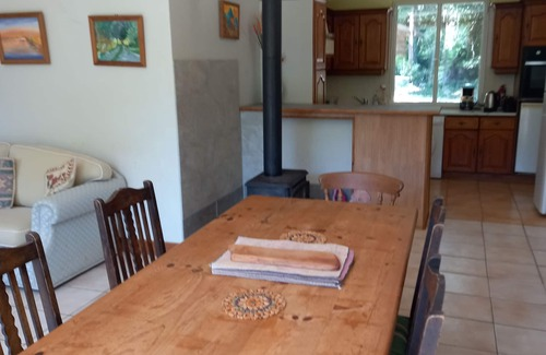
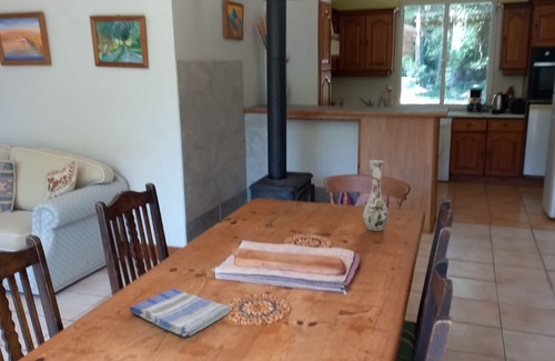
+ vase [362,159,391,232]
+ dish towel [129,288,232,338]
